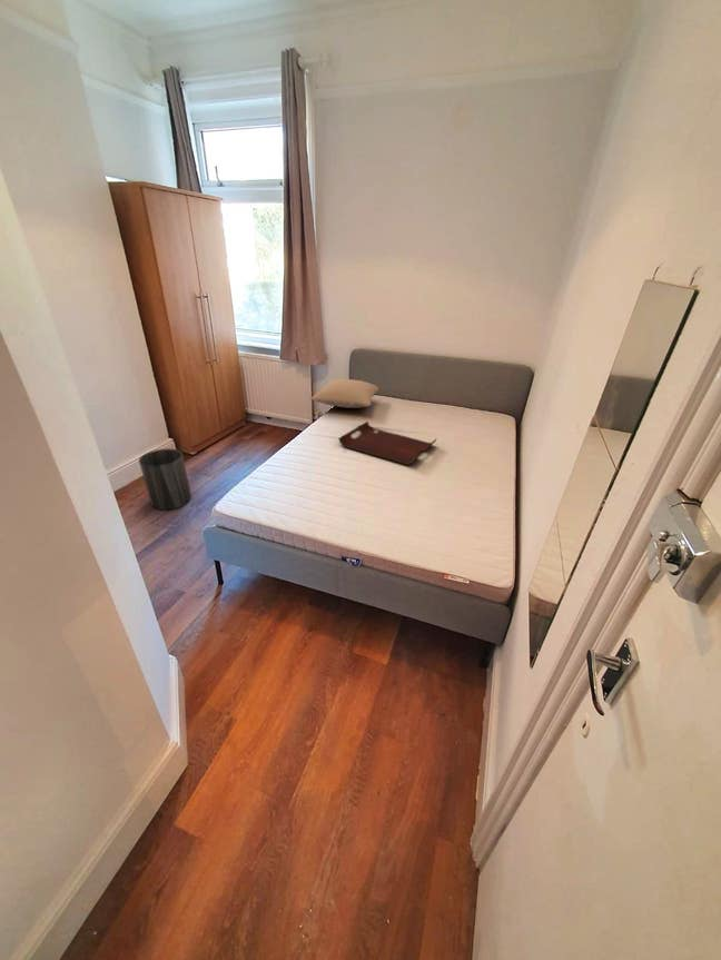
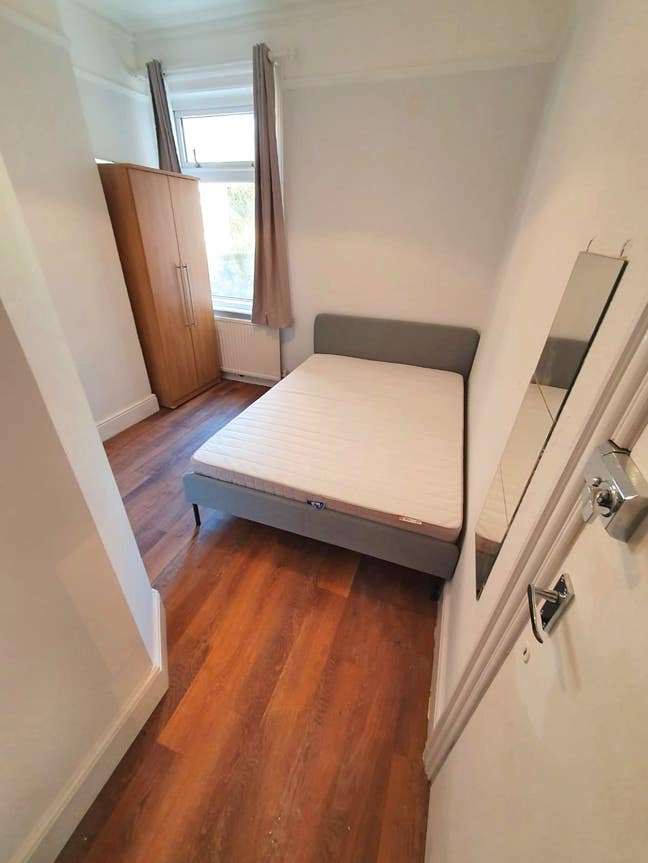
- serving tray [337,420,437,466]
- trash can [138,447,192,511]
- pillow [309,378,379,409]
